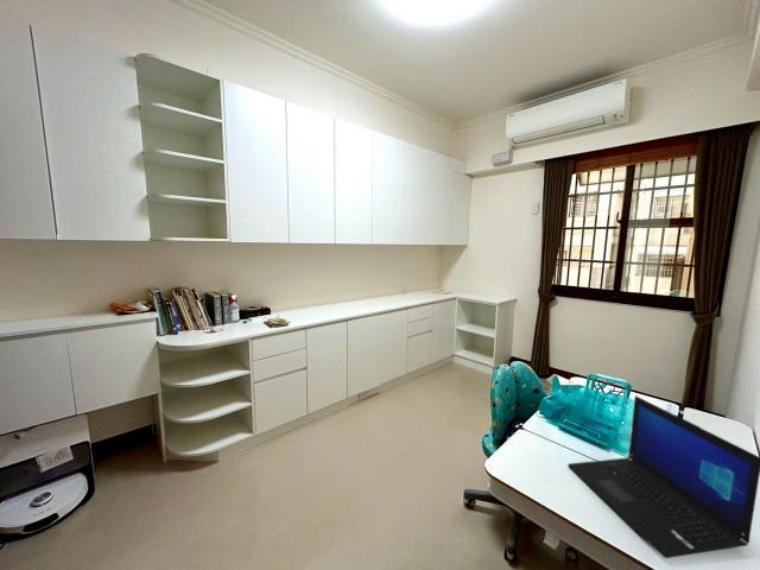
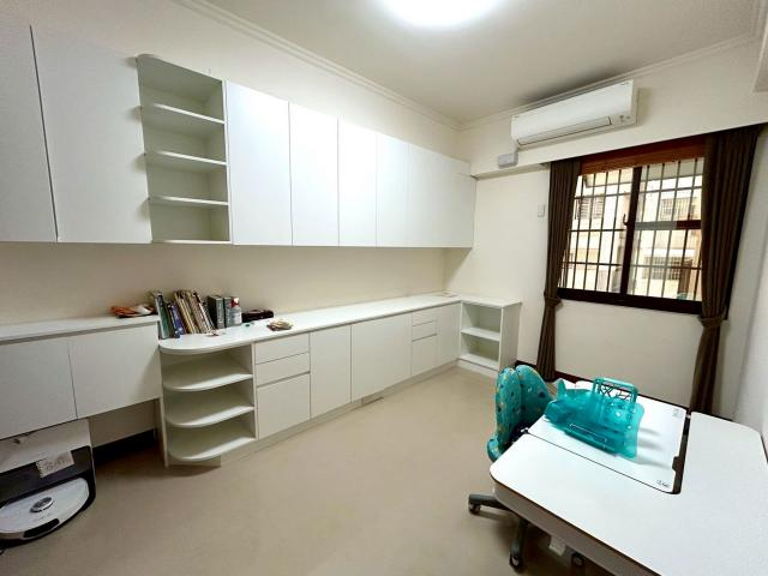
- laptop [566,394,760,559]
